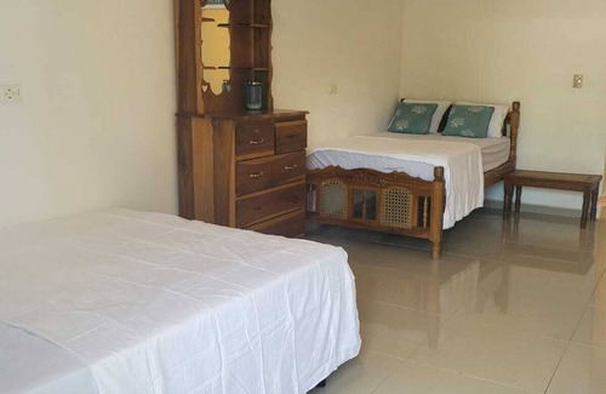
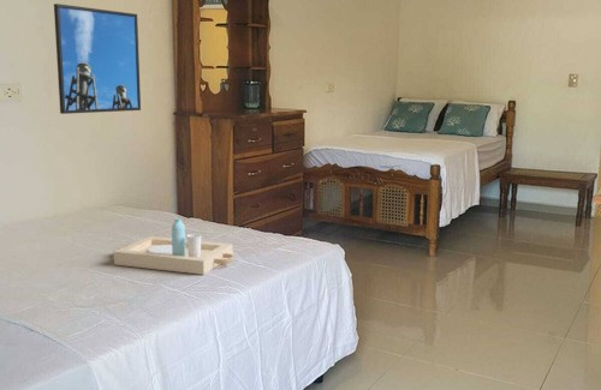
+ serving tray [113,217,234,276]
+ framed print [53,2,142,115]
